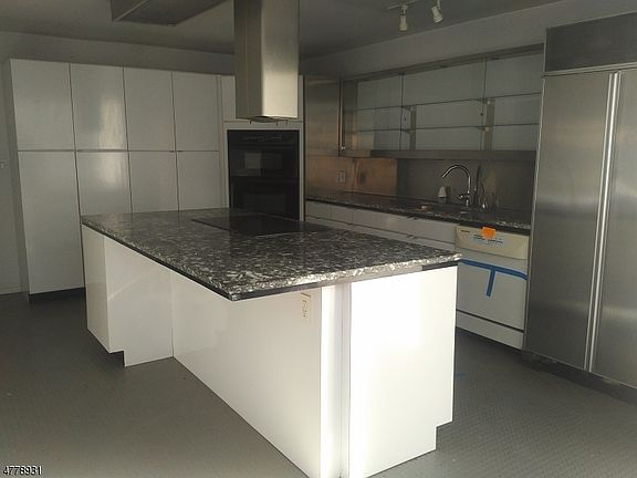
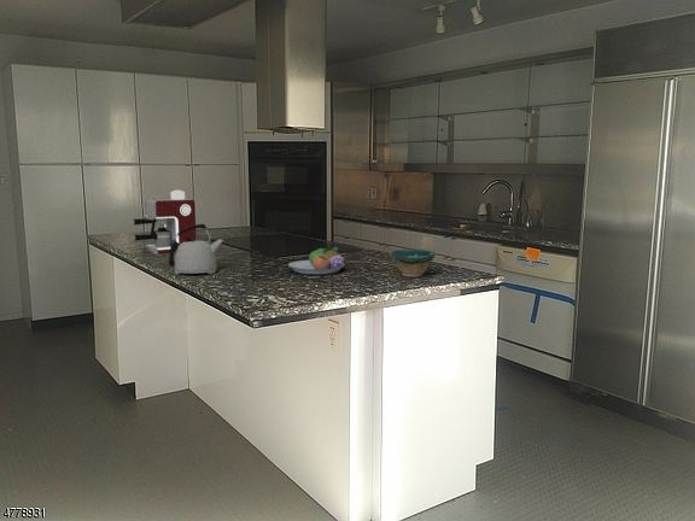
+ kettle [168,223,226,275]
+ coffee maker [132,189,198,256]
+ fruit bowl [287,246,346,275]
+ bowl [389,248,437,279]
